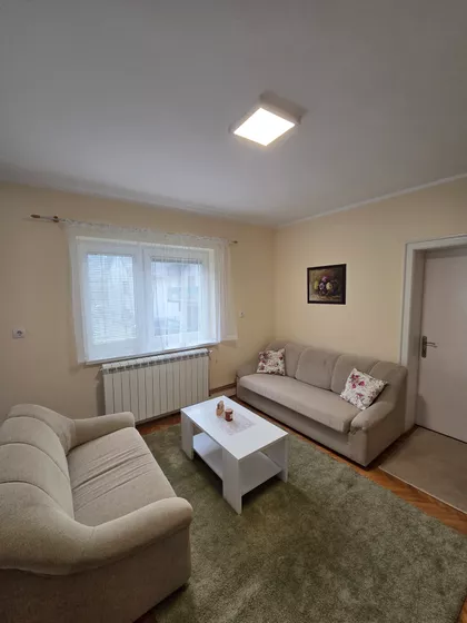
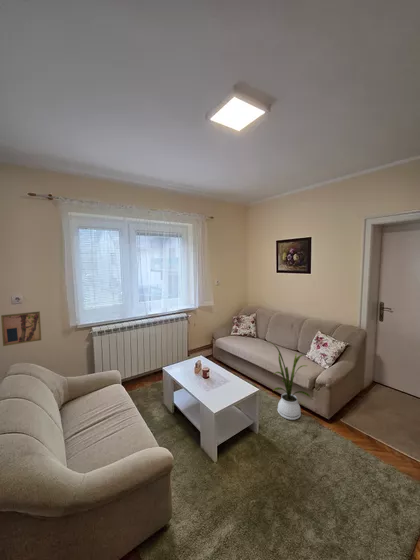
+ wall art [0,310,42,347]
+ house plant [269,341,311,421]
